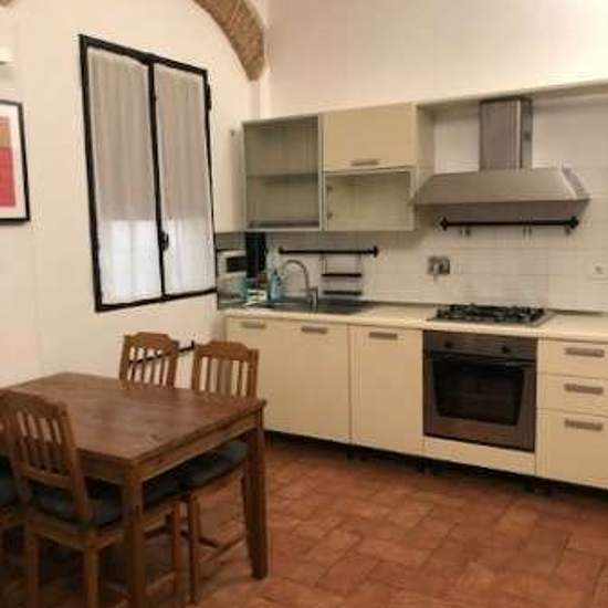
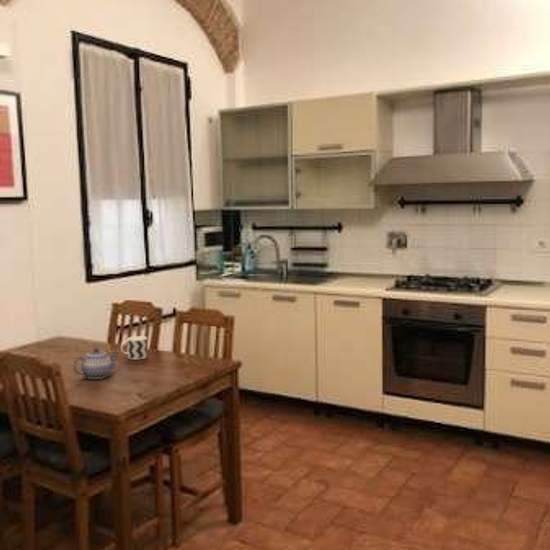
+ cup [120,335,149,361]
+ teapot [72,347,119,380]
